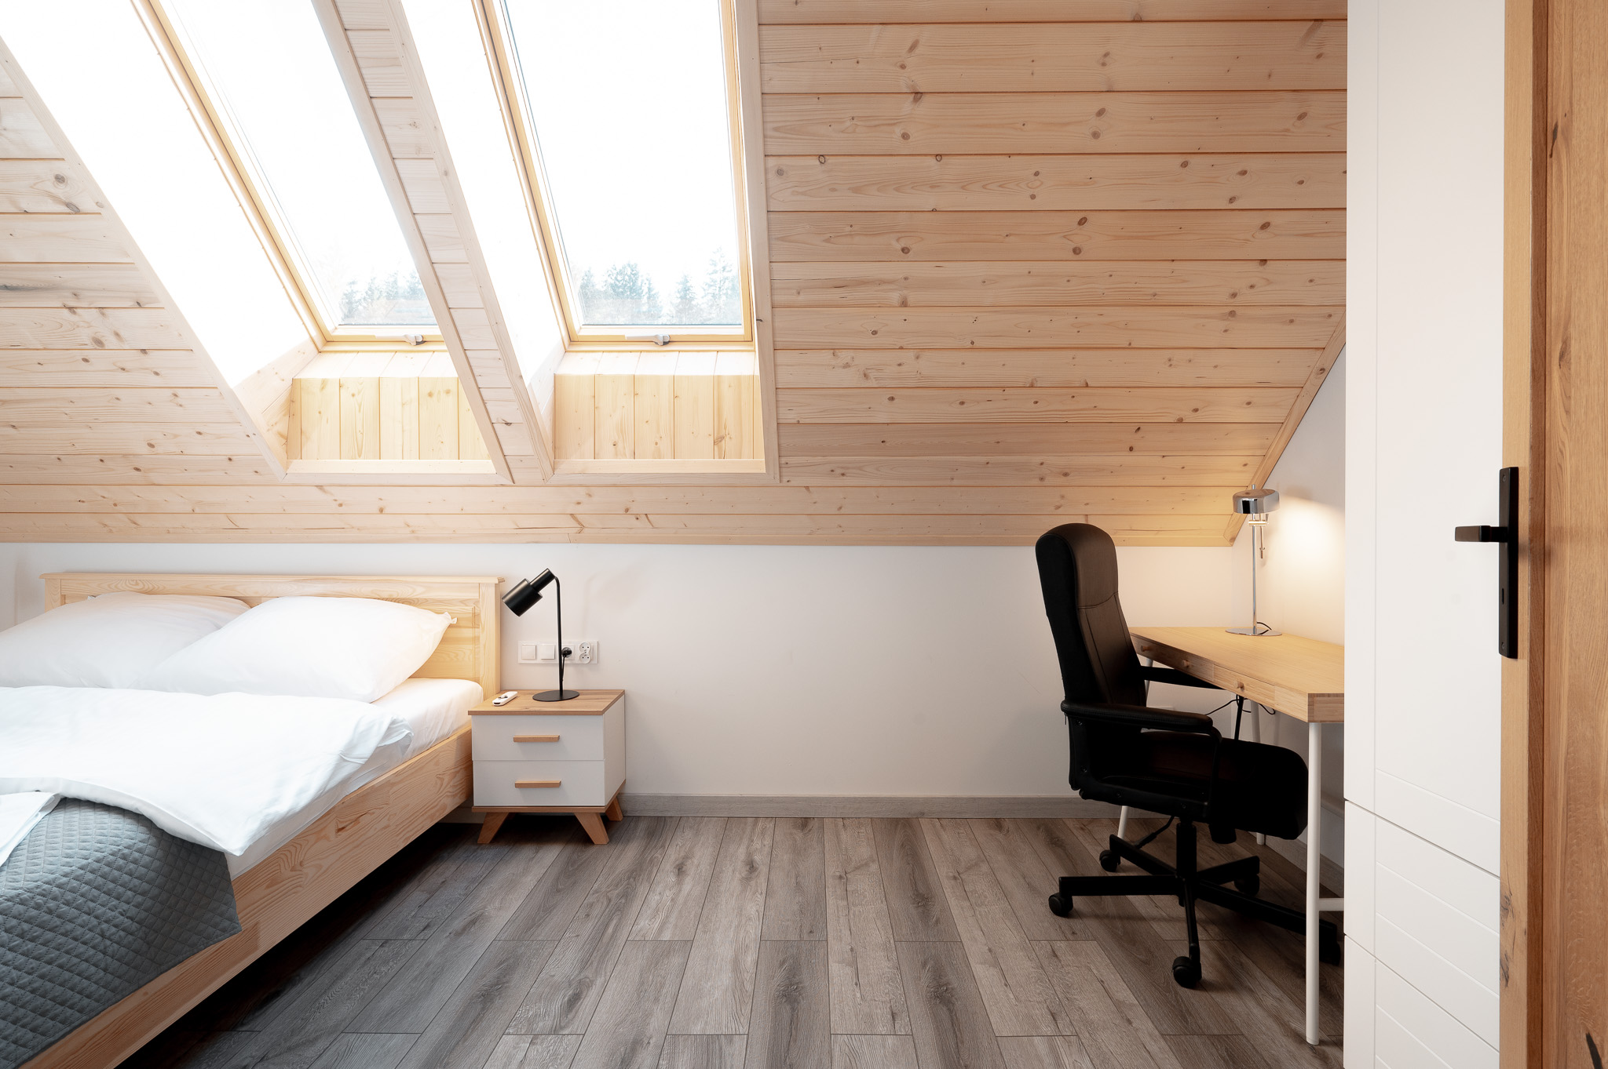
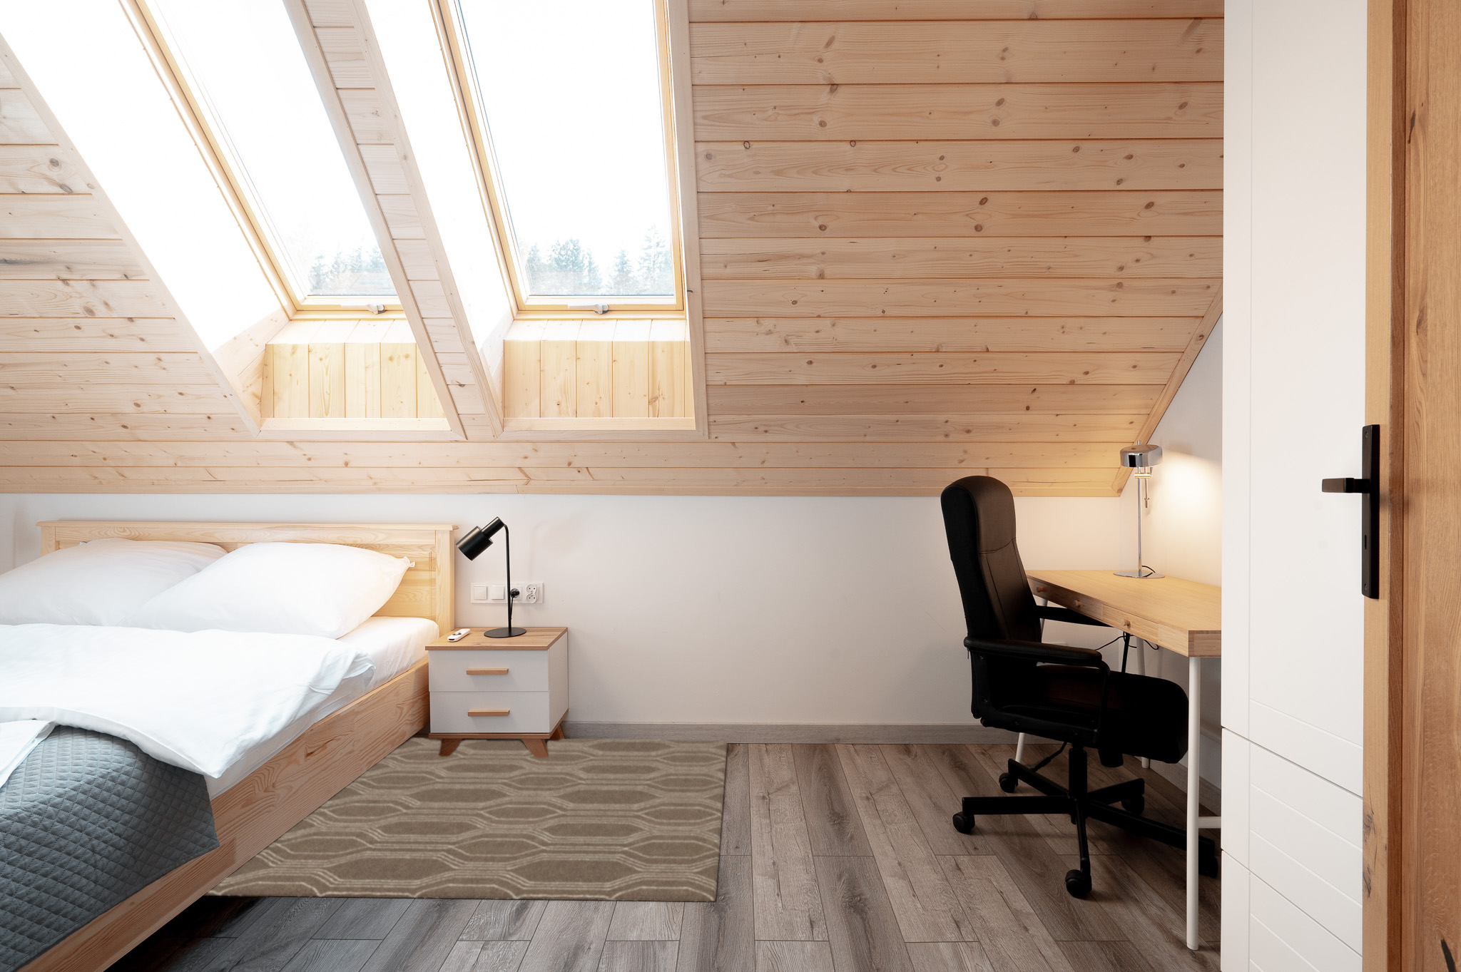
+ rug [203,738,729,903]
